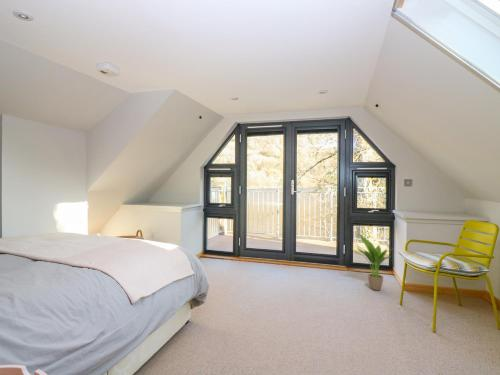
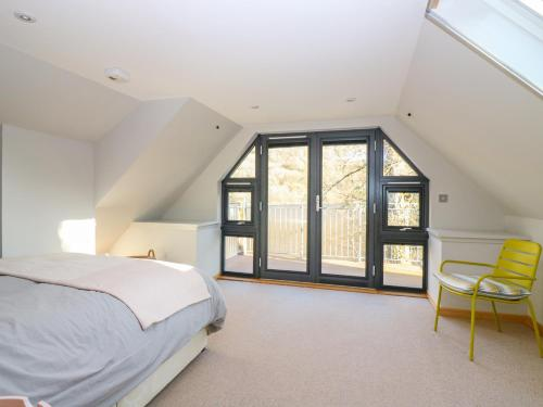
- potted plant [351,233,395,291]
